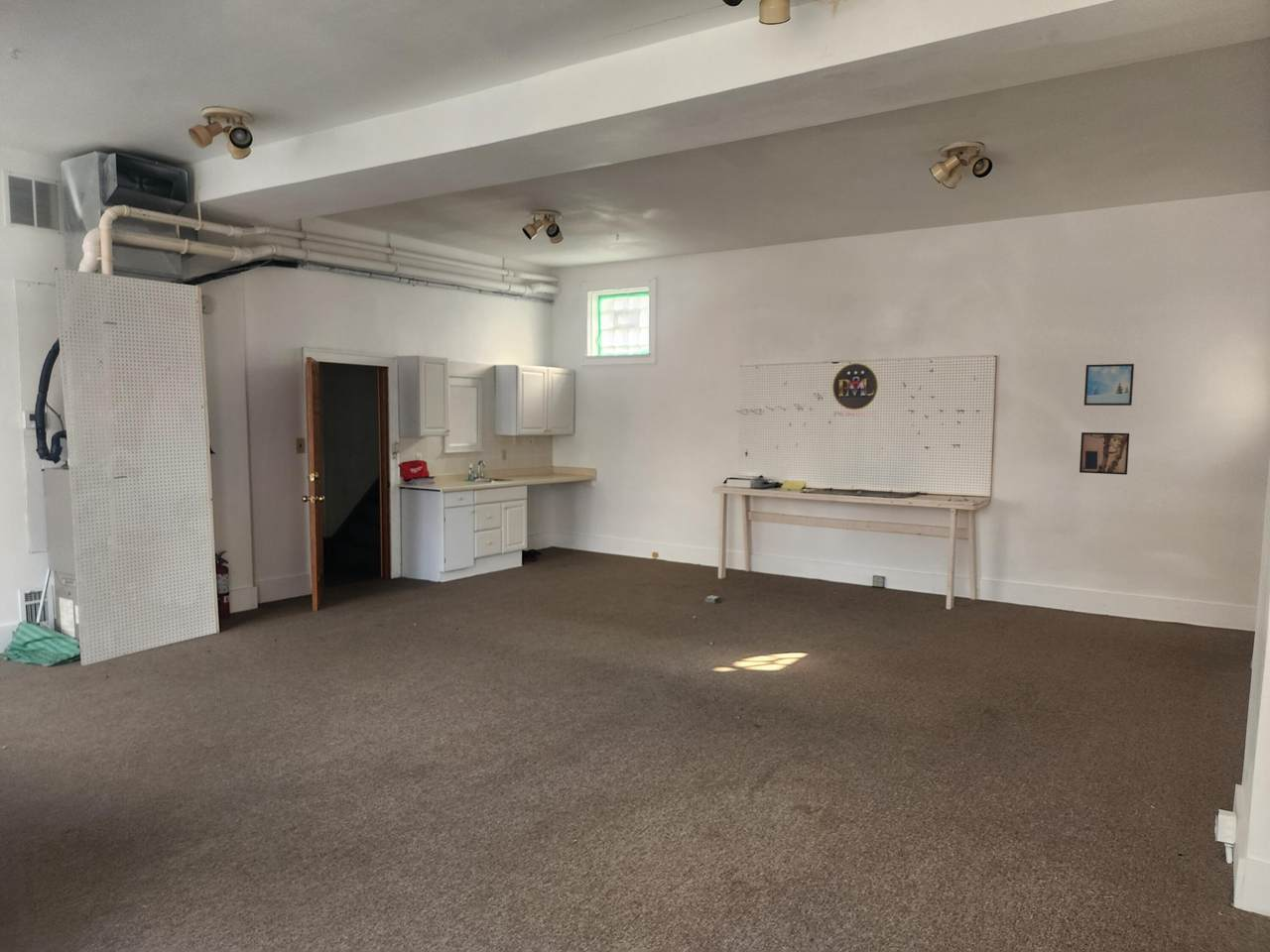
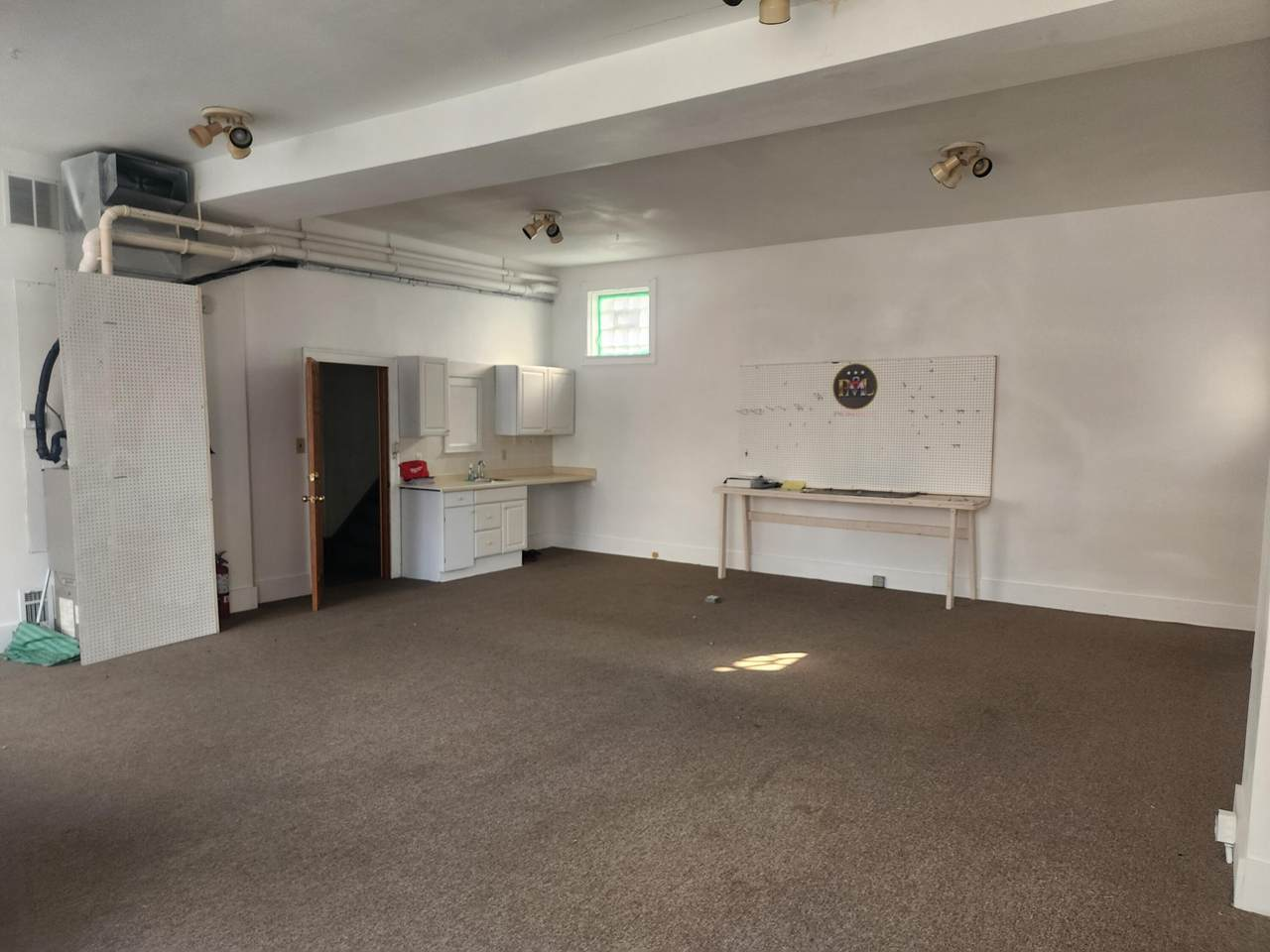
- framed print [1083,363,1135,407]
- wall art [1079,431,1130,476]
